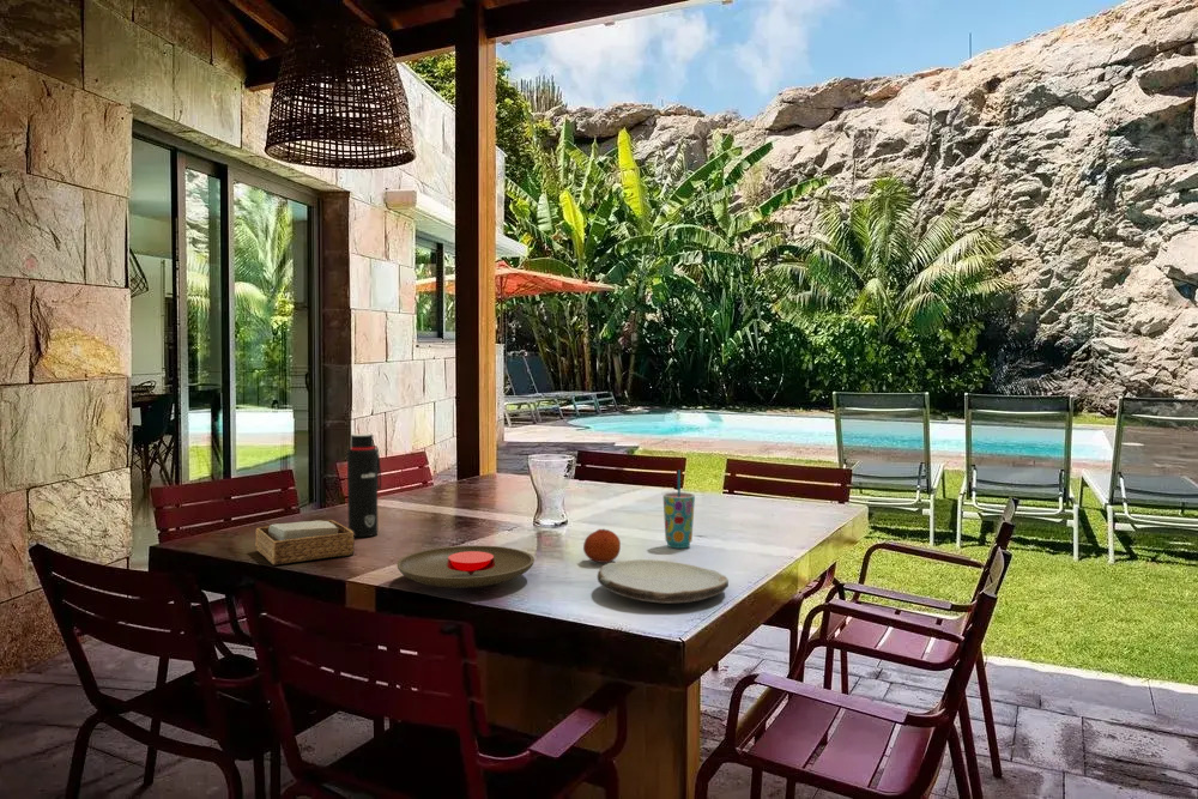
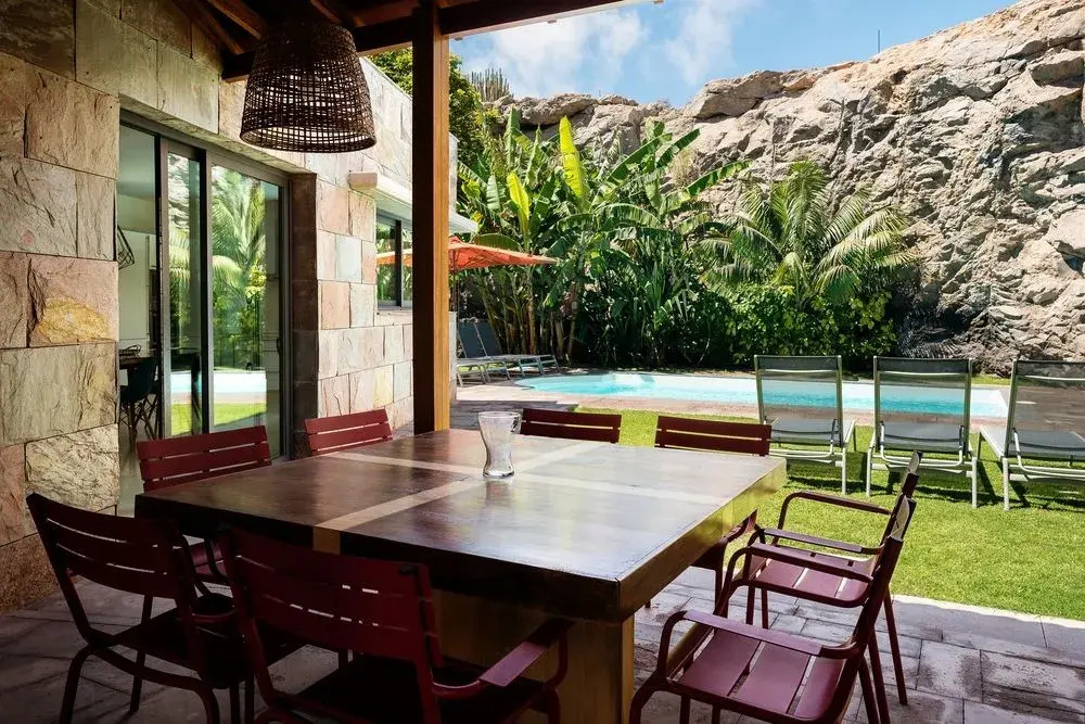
- plate [395,545,536,589]
- cup [662,468,696,550]
- fruit [582,528,622,564]
- plate [597,558,730,604]
- napkin holder [254,519,356,567]
- water bottle [346,432,382,538]
